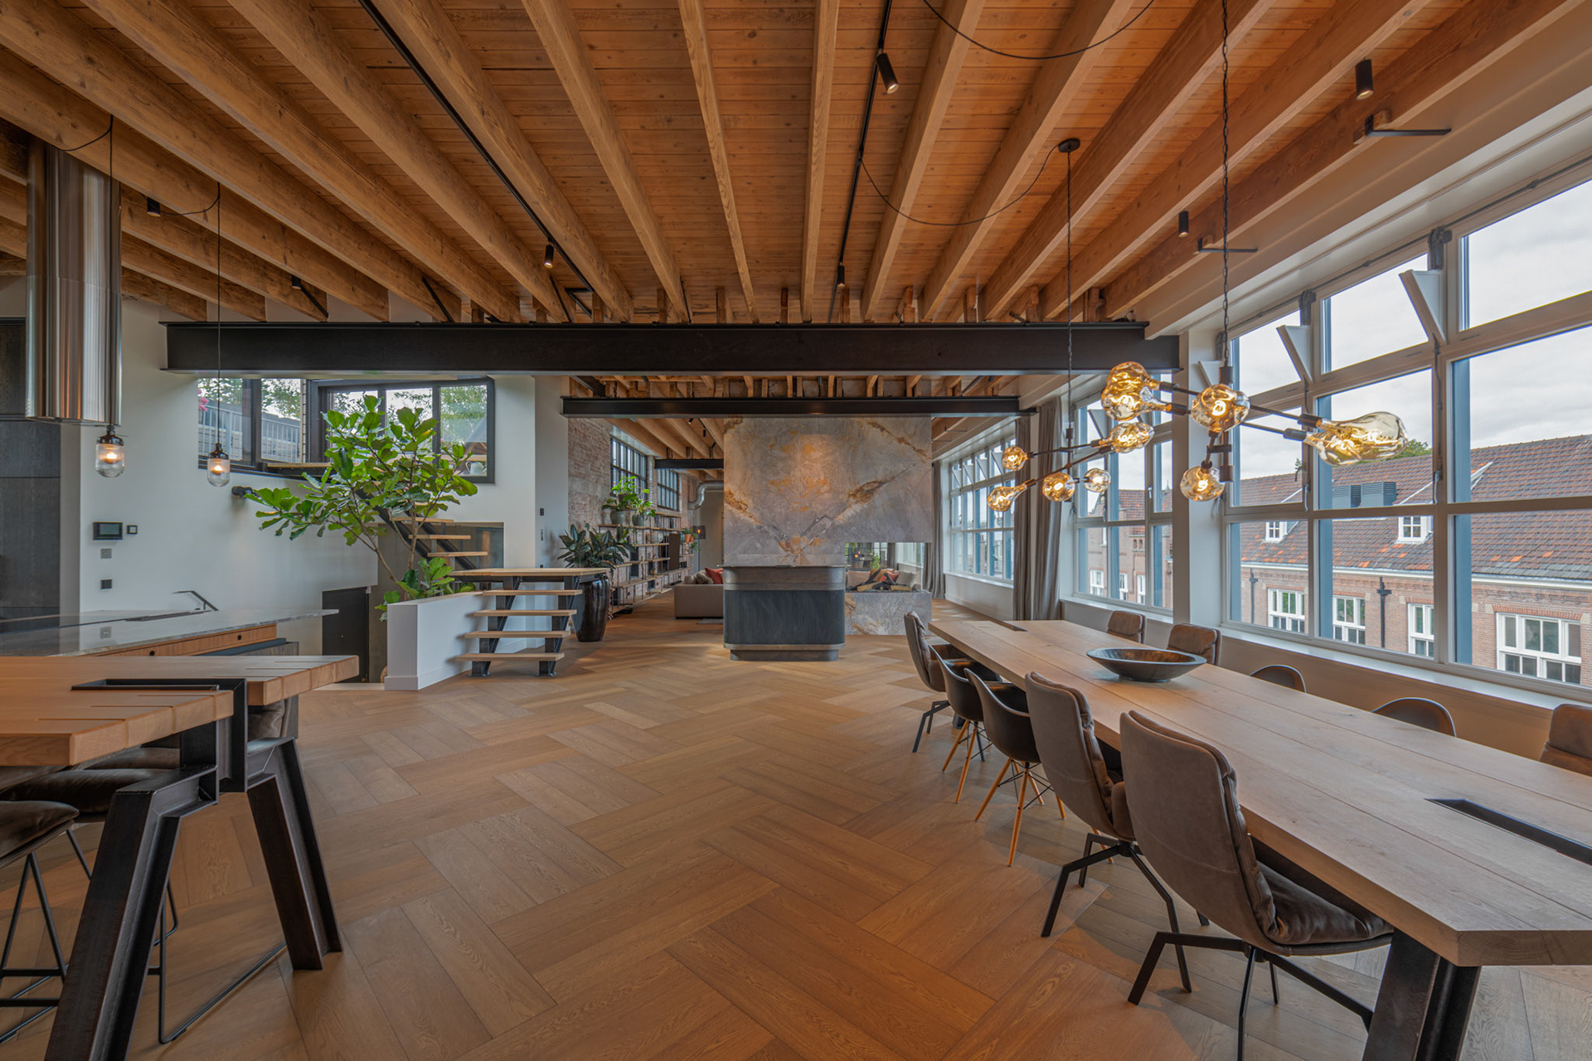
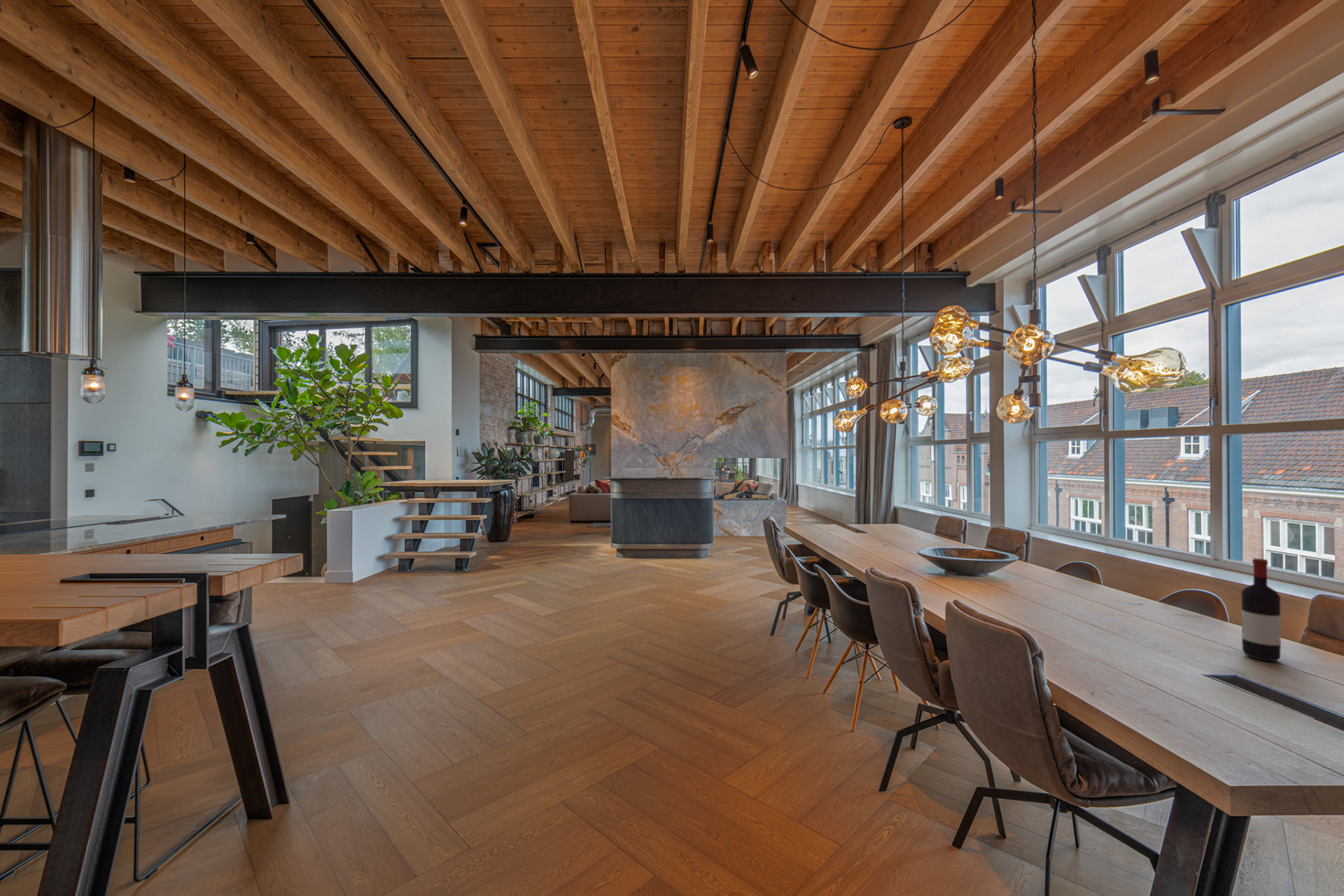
+ wine bottle [1240,558,1282,662]
